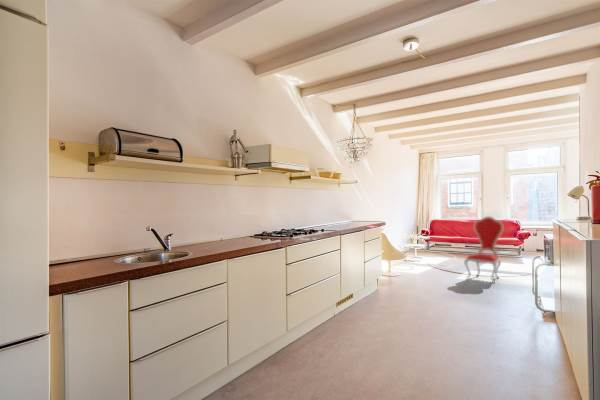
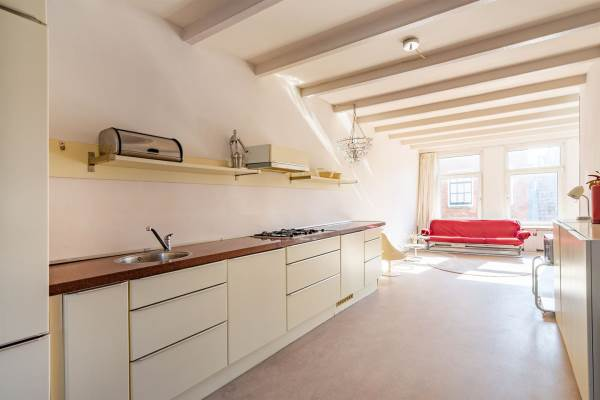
- dining chair [463,215,505,284]
